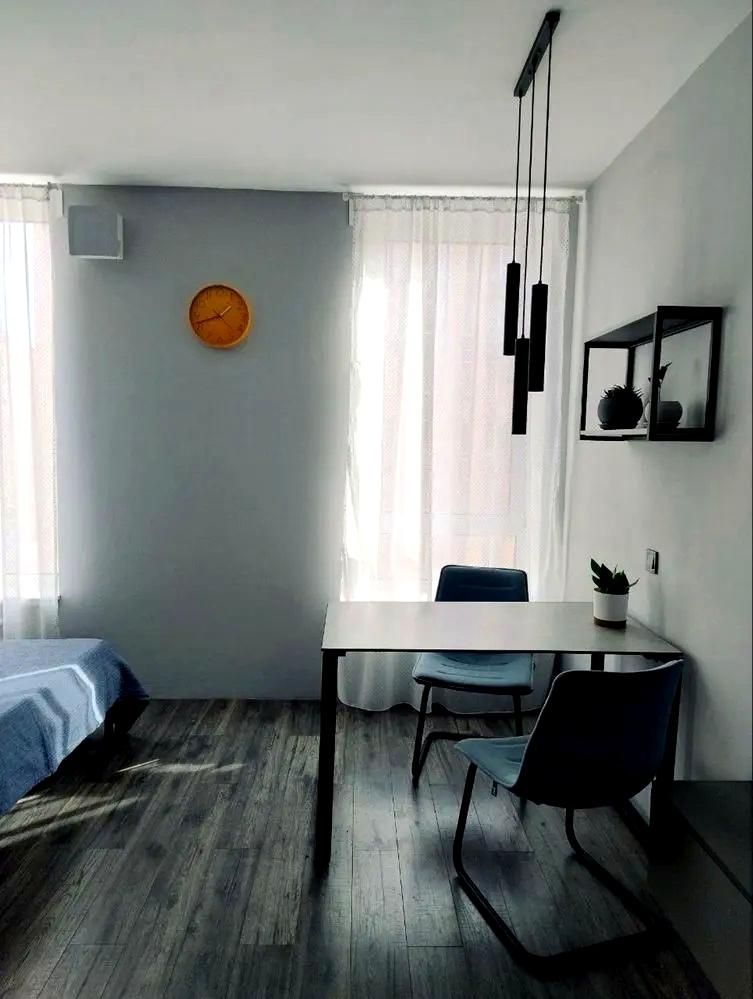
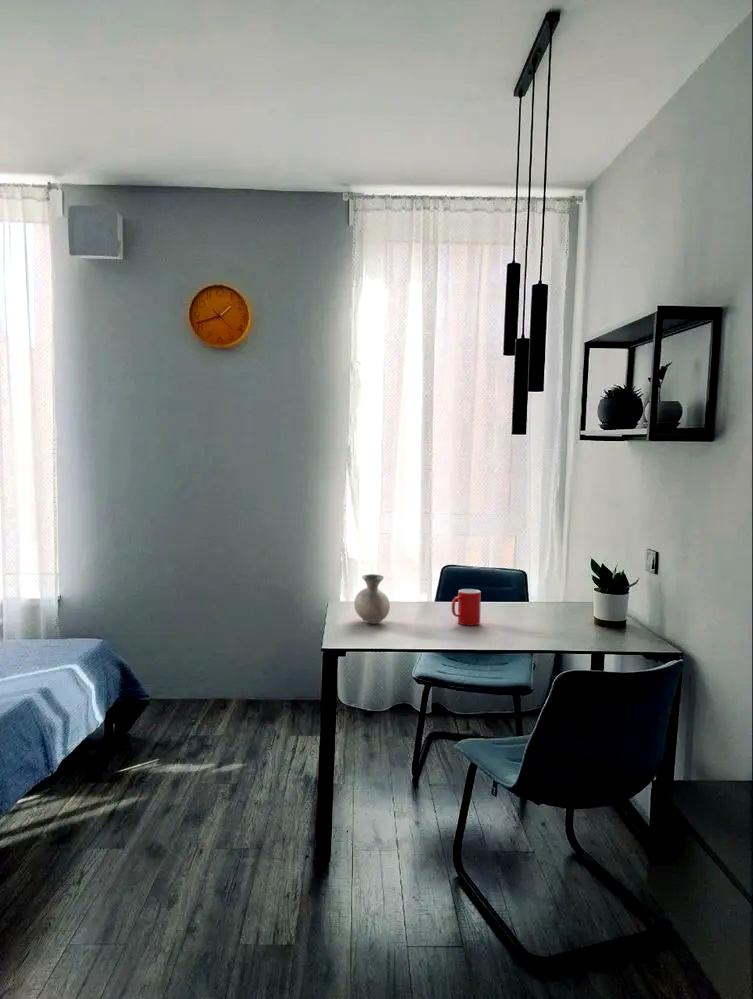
+ vase [353,573,391,625]
+ cup [451,588,482,627]
